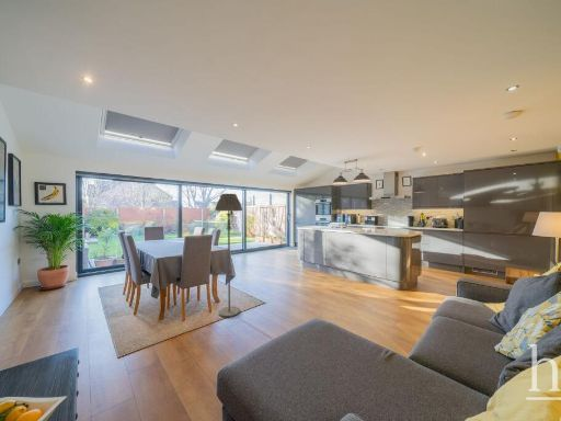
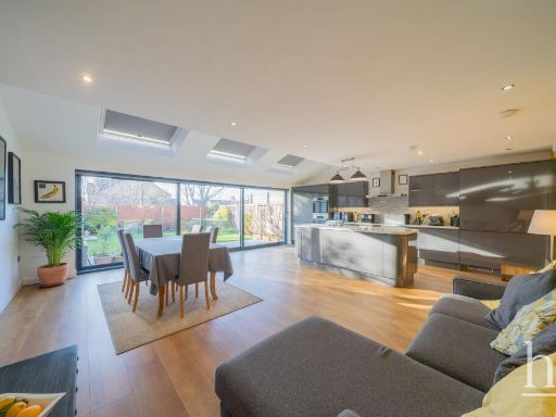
- floor lamp [214,193,243,318]
